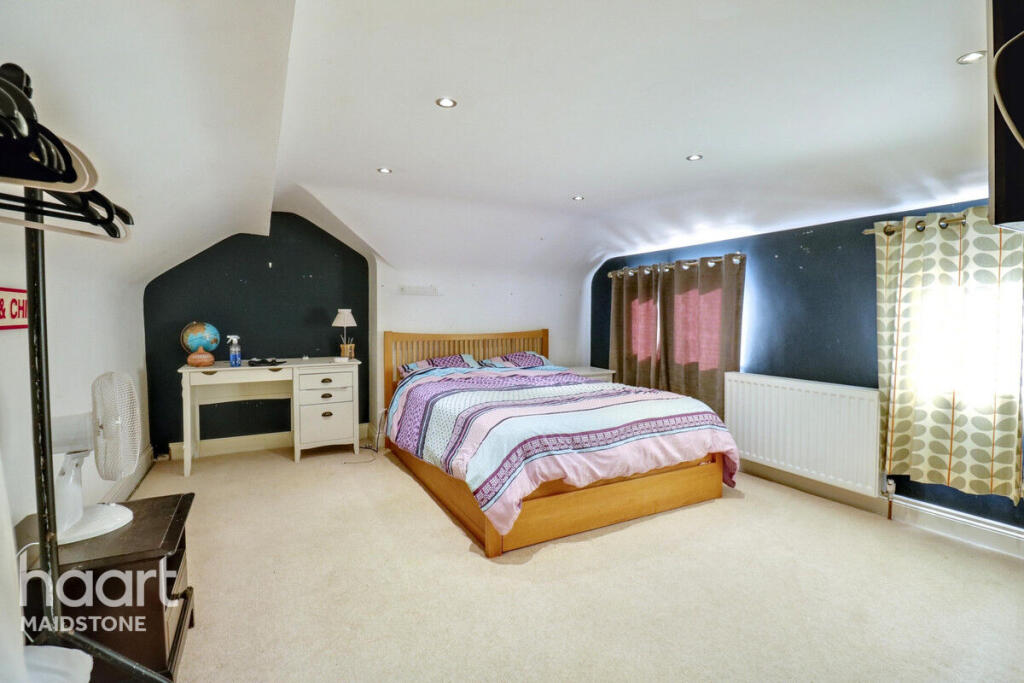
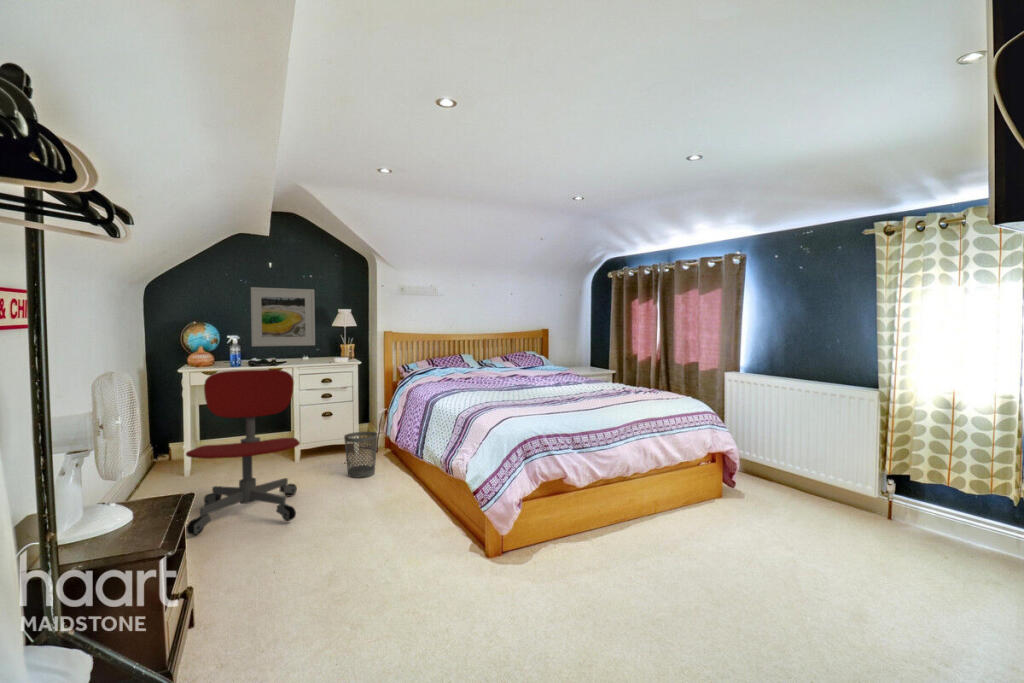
+ office chair [185,368,301,536]
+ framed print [250,286,316,347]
+ wastebasket [343,431,378,479]
